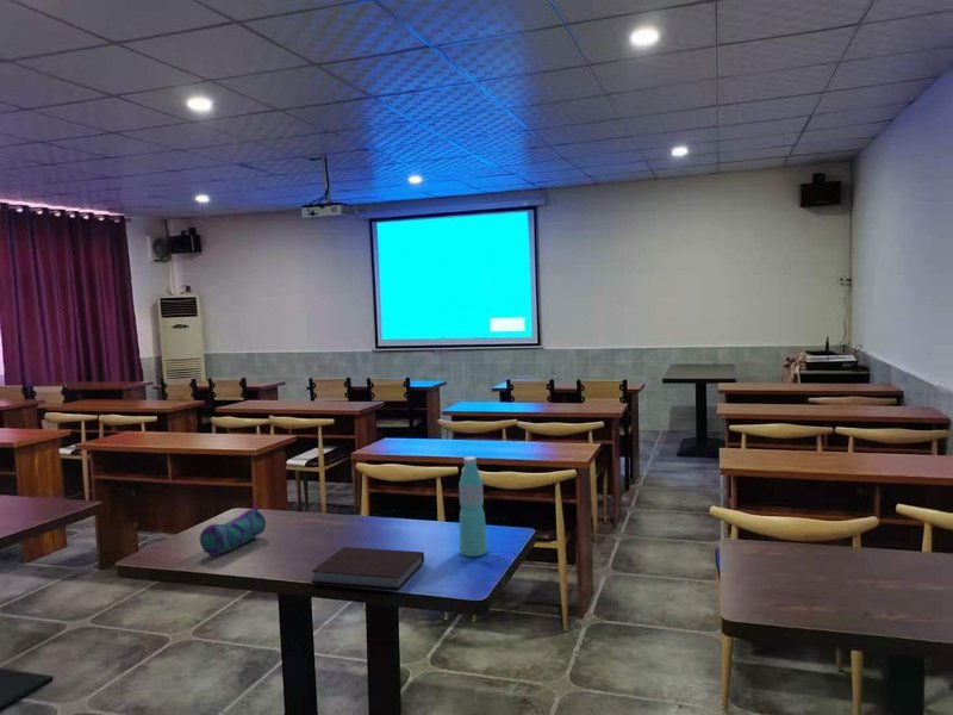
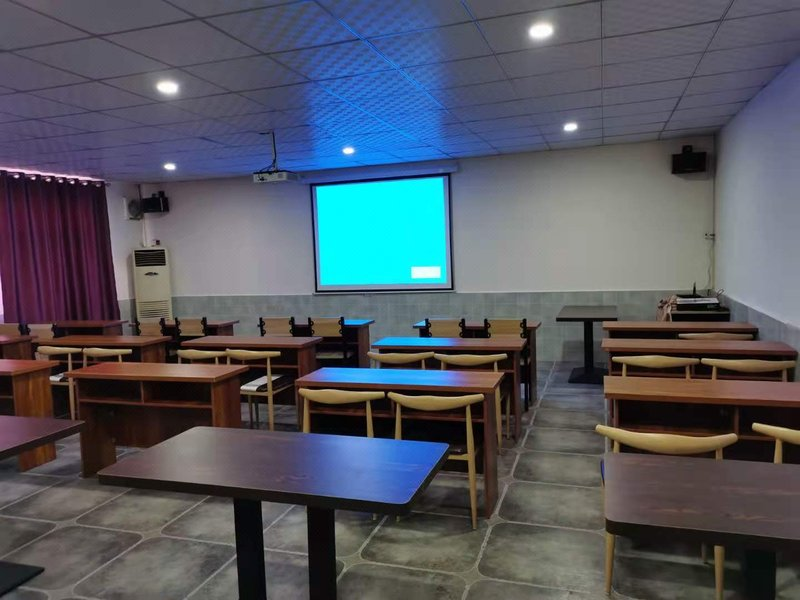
- water bottle [457,455,488,558]
- pencil case [199,505,267,557]
- notebook [310,546,425,590]
